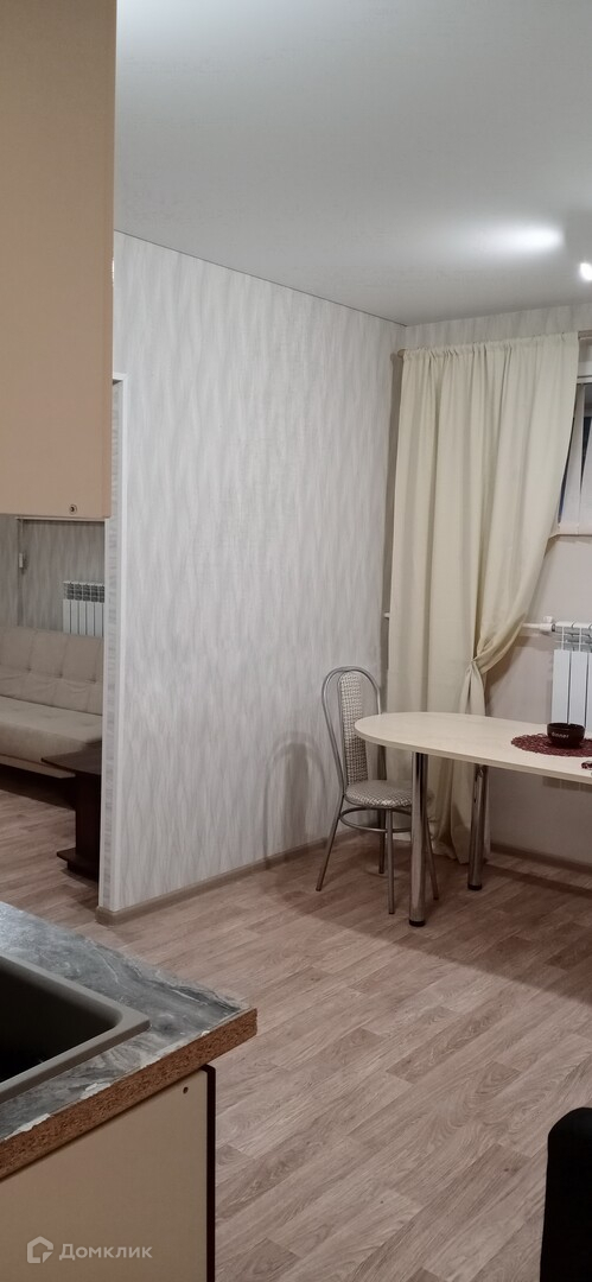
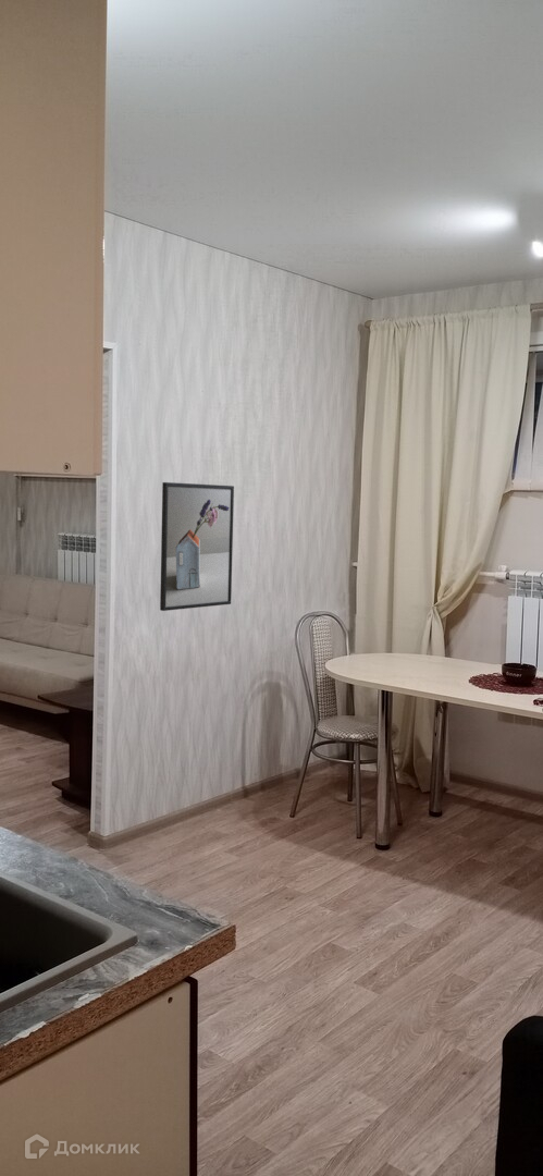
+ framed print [159,481,235,612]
